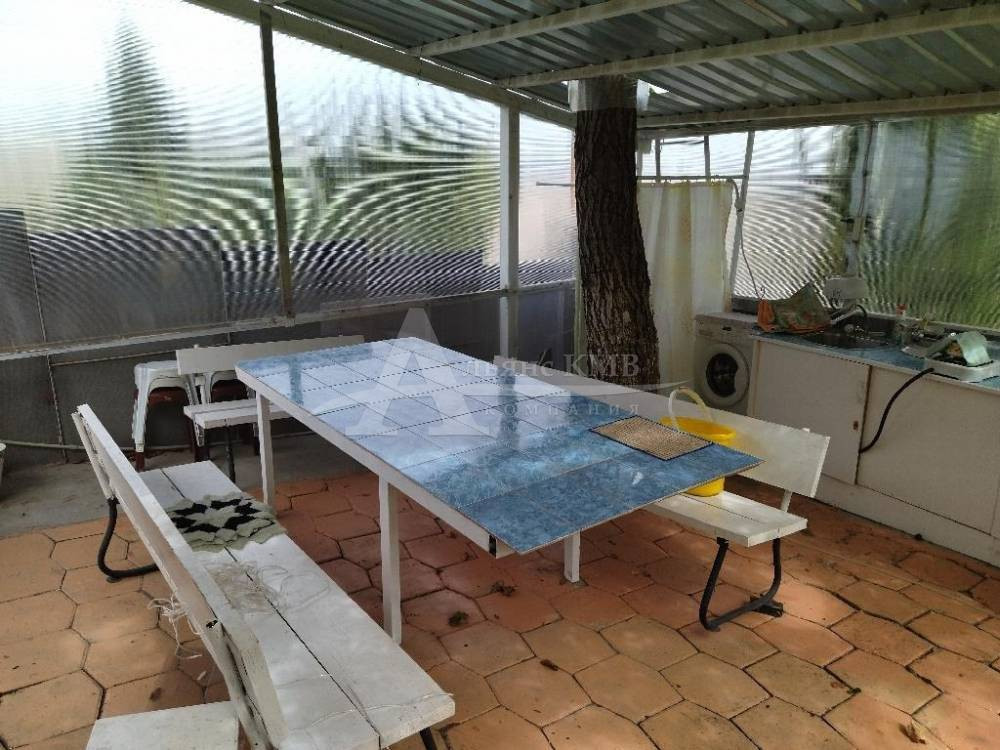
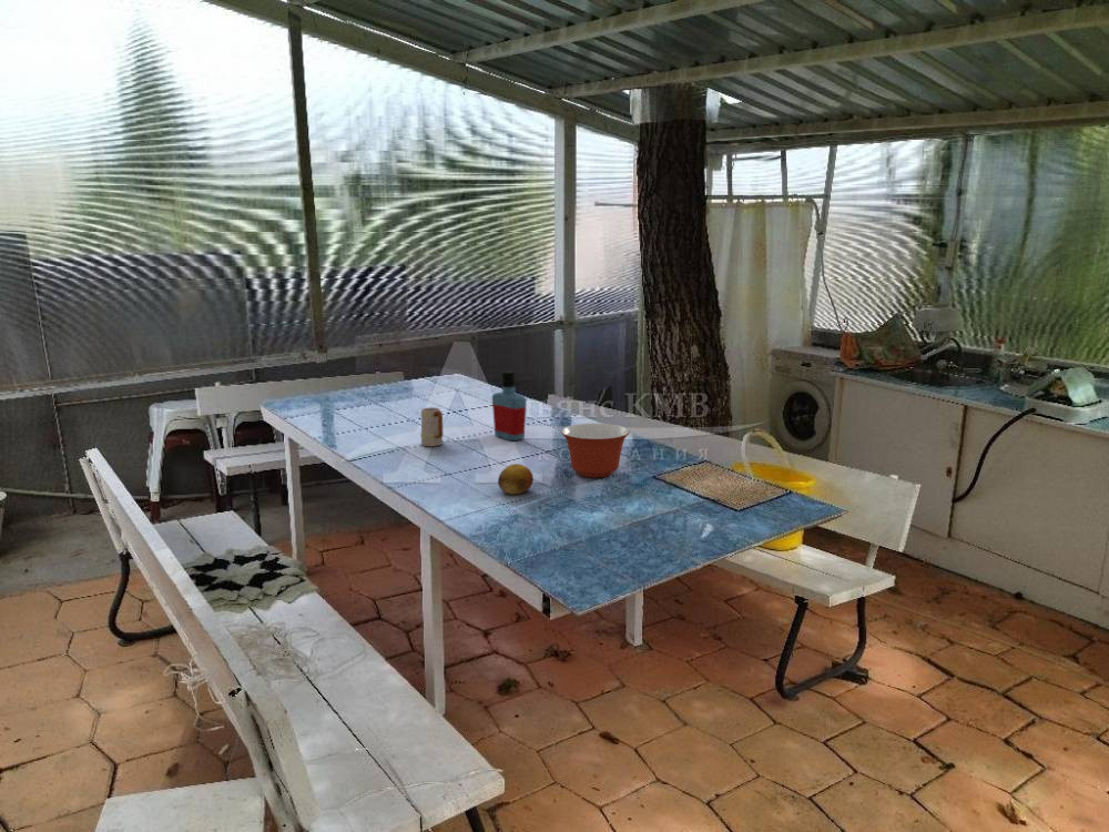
+ mixing bowl [560,423,631,478]
+ fruit [497,463,535,496]
+ bottle [491,369,528,442]
+ mug [419,406,444,447]
